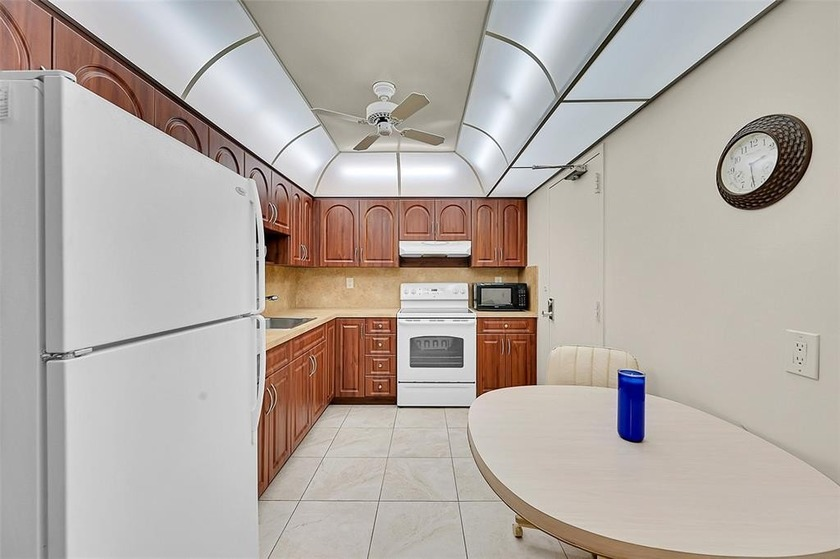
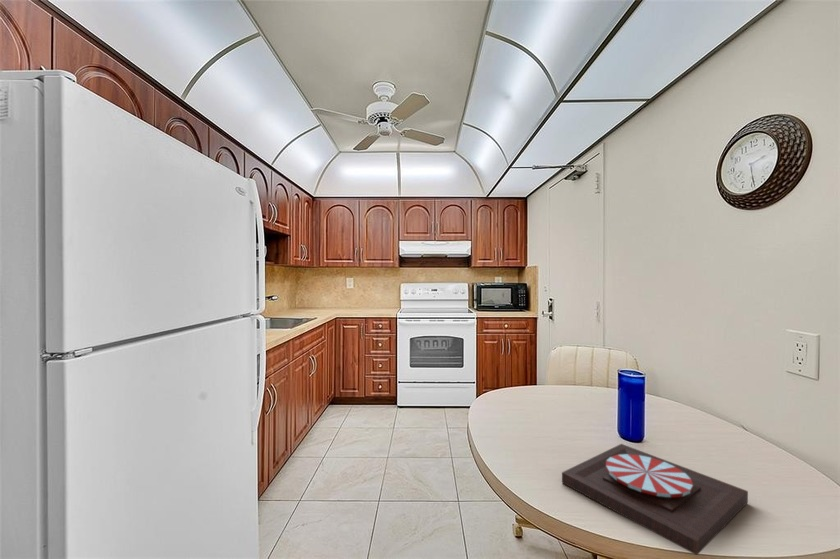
+ plate [561,443,749,556]
